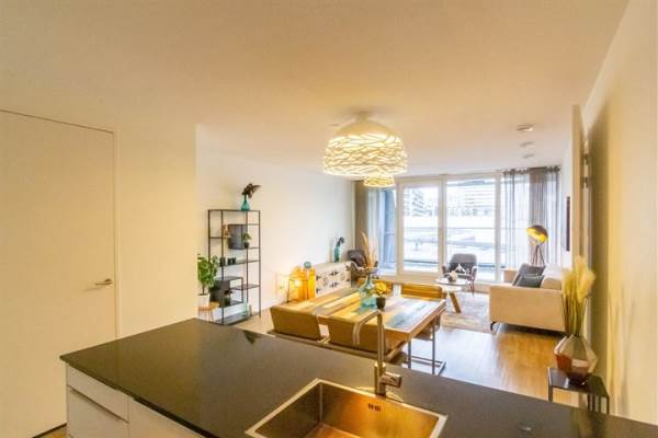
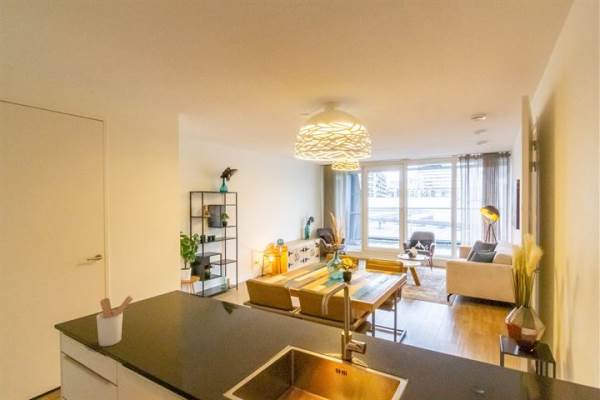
+ utensil holder [96,295,134,347]
